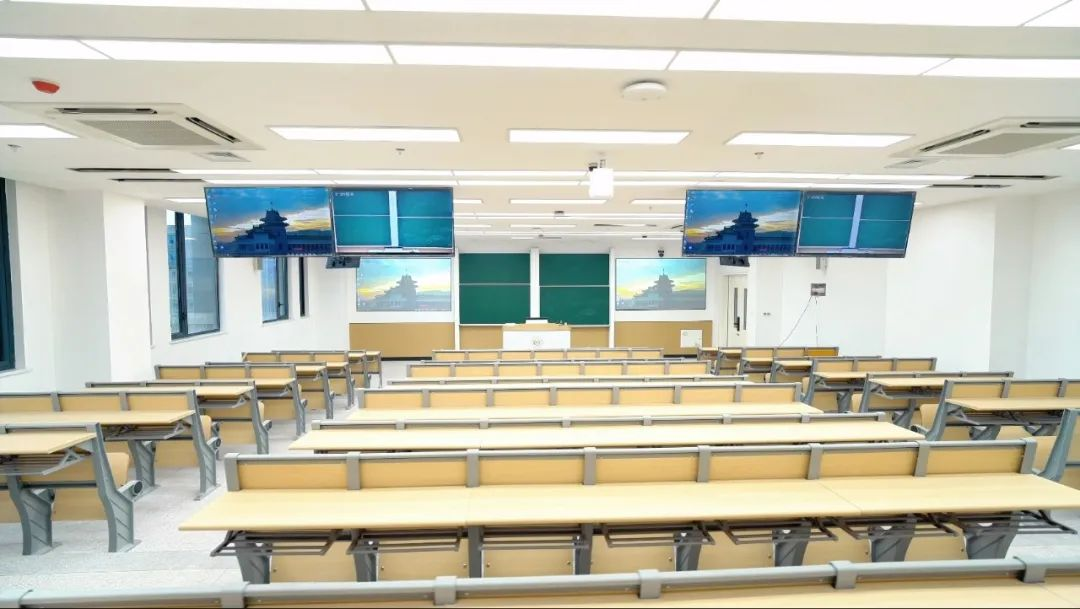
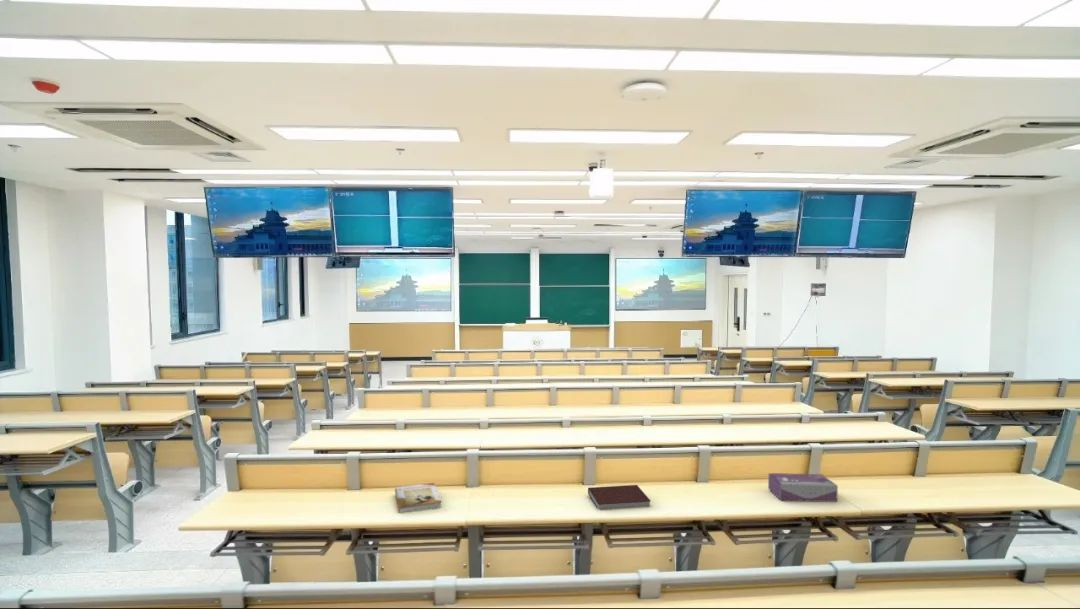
+ notebook [587,484,651,511]
+ book [394,482,442,514]
+ tissue box [767,472,839,503]
